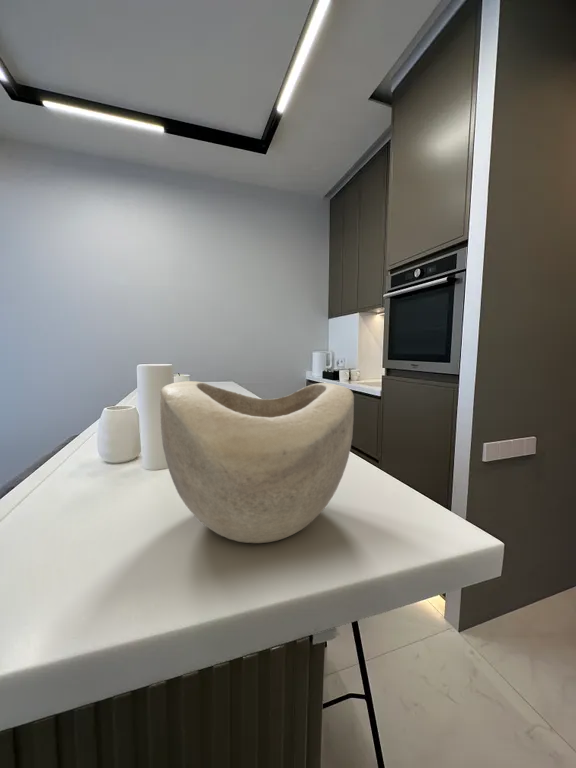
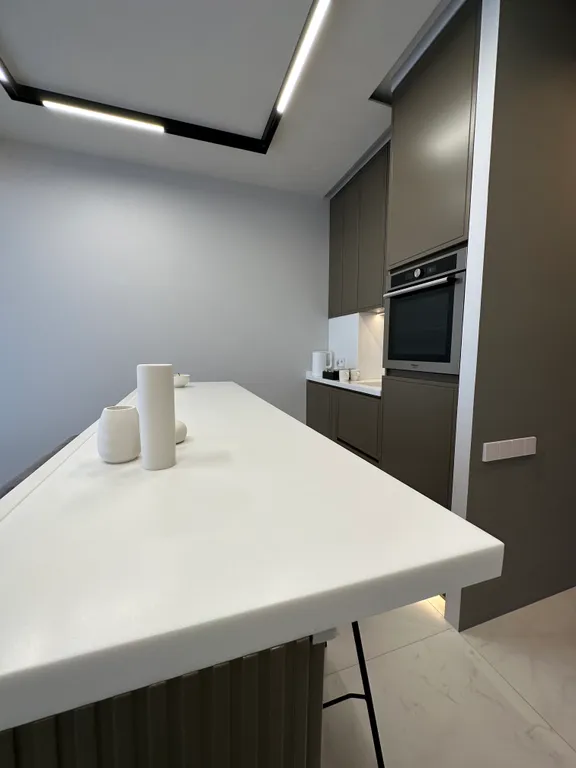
- decorative bowl [159,380,355,544]
